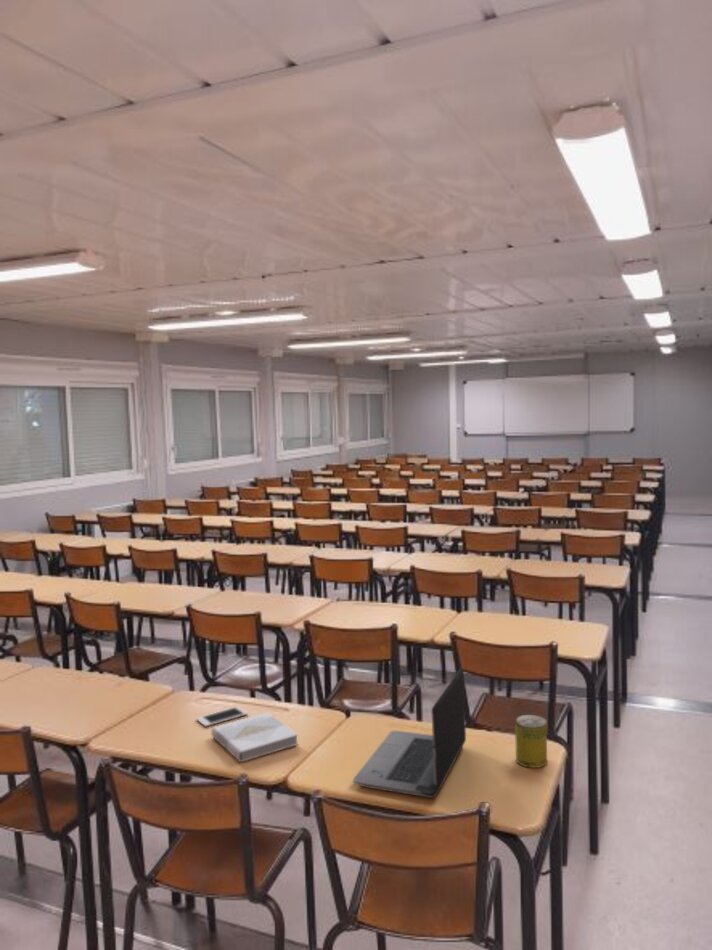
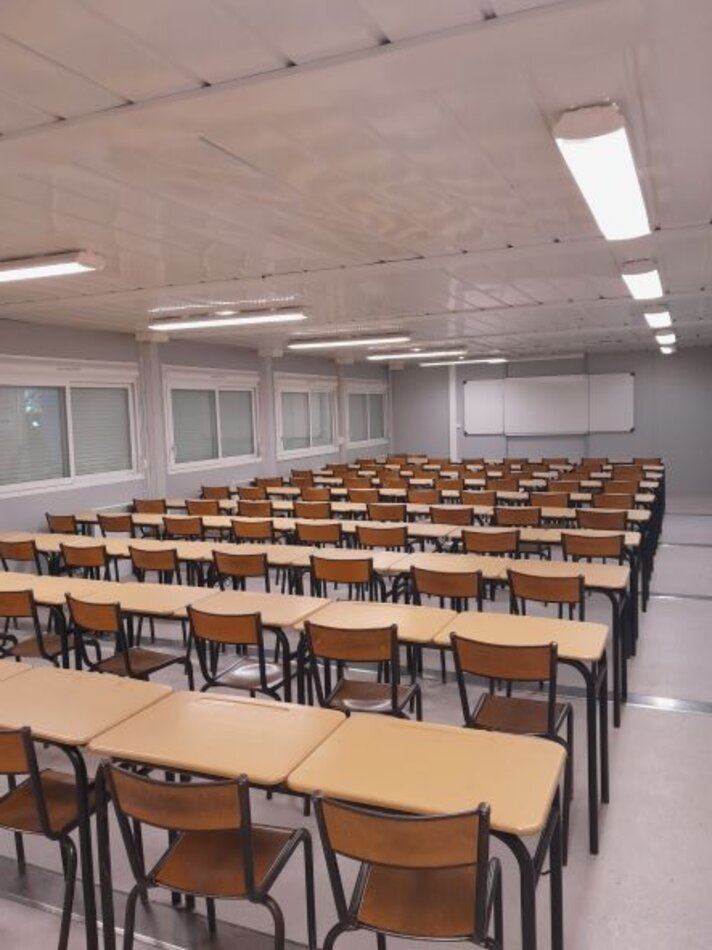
- laptop computer [352,666,467,799]
- cell phone [196,706,249,728]
- beverage can [514,714,548,769]
- book [210,712,299,764]
